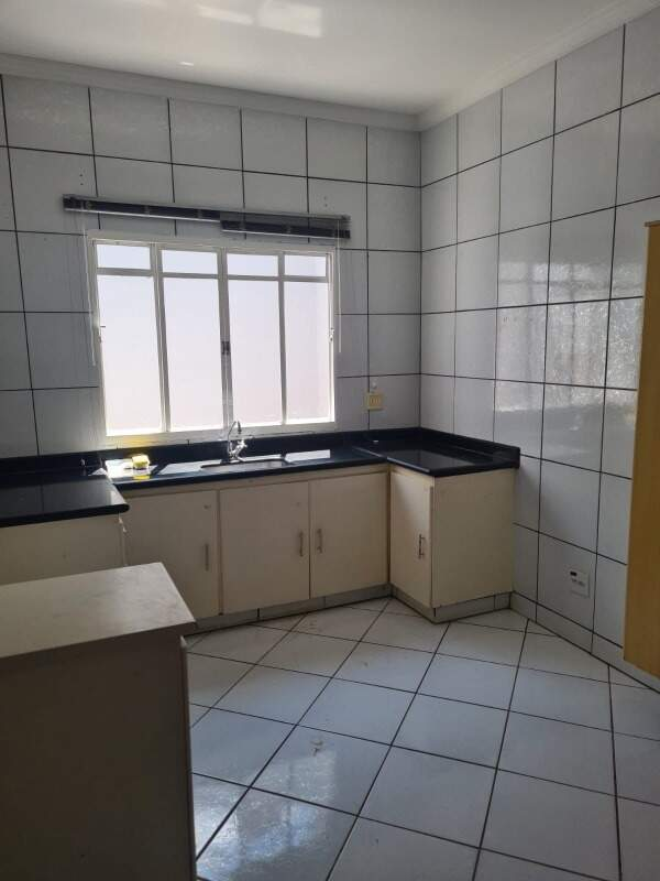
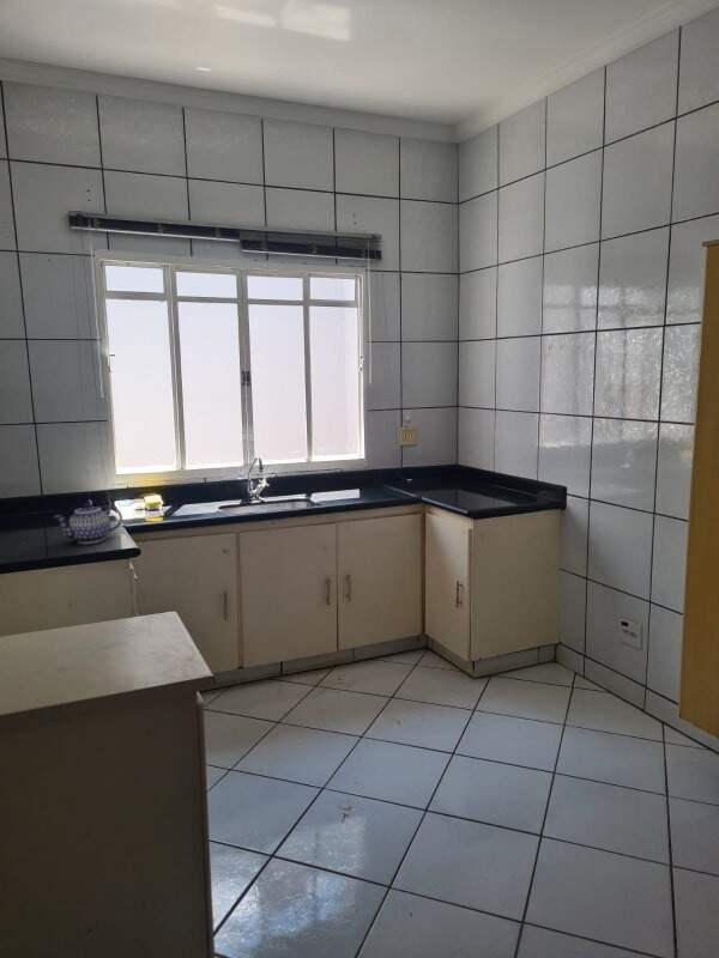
+ teapot [53,502,123,545]
